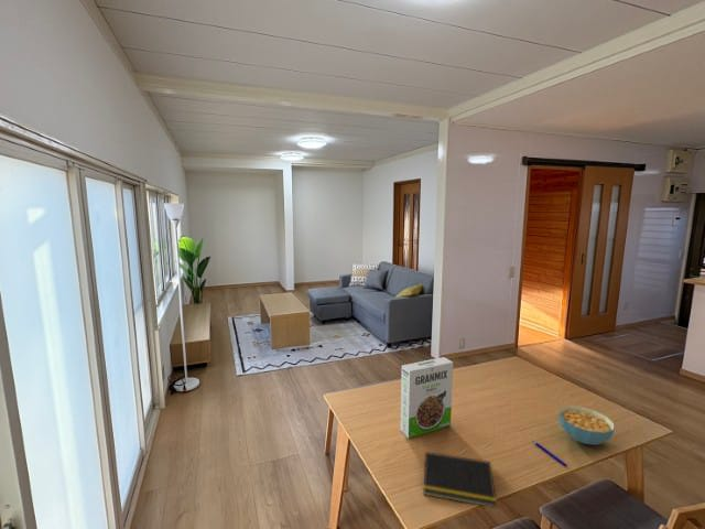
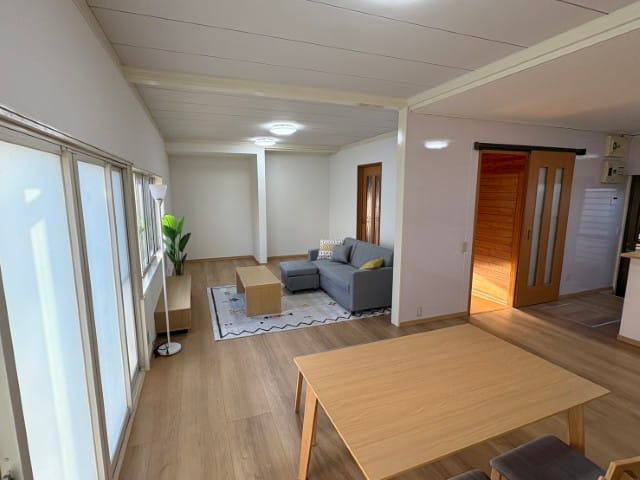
- cereal box [400,356,454,440]
- notepad [422,451,498,509]
- cereal bowl [557,404,616,446]
- pen [532,440,568,467]
